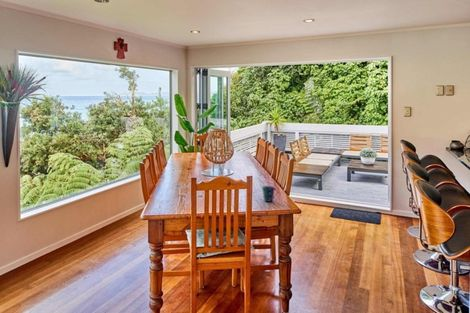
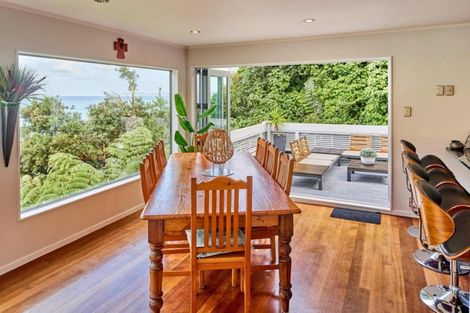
- cup [261,185,280,203]
